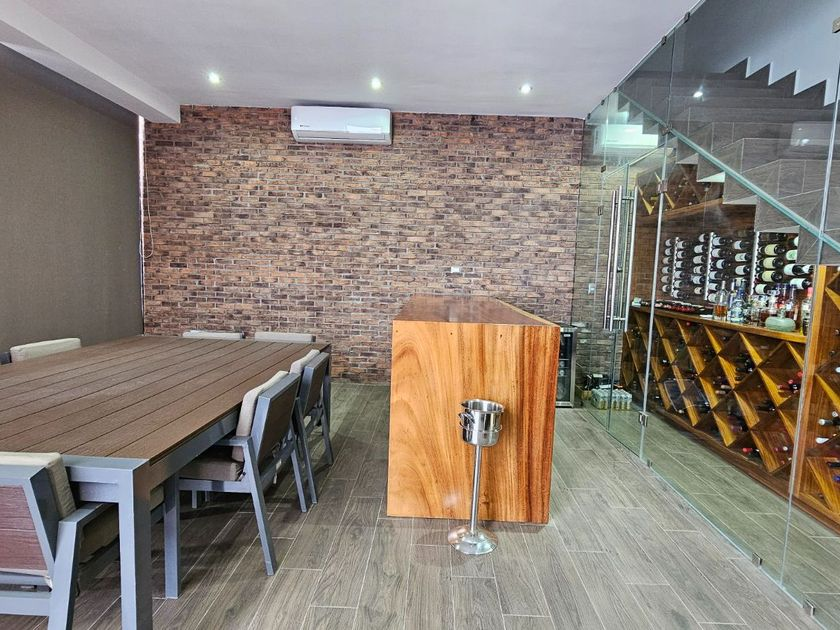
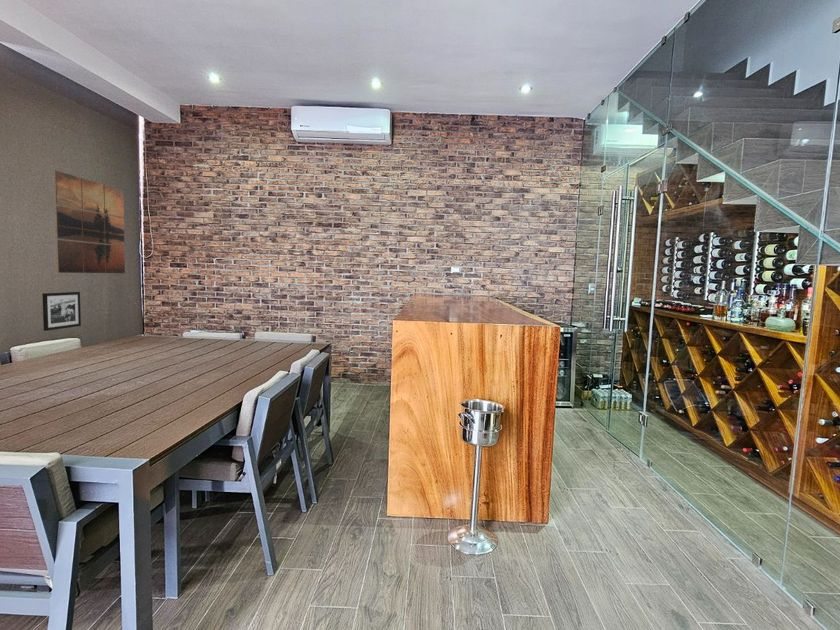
+ picture frame [41,291,82,332]
+ wall art [54,170,126,274]
